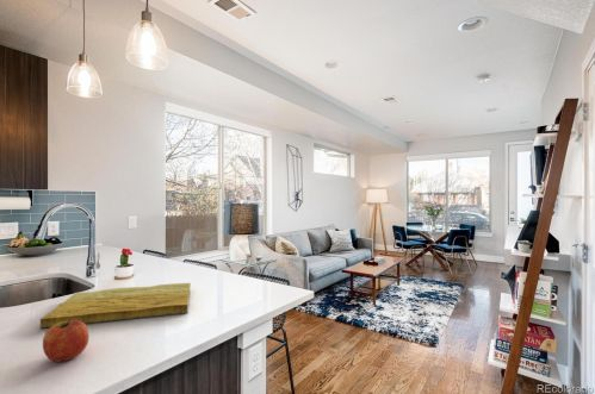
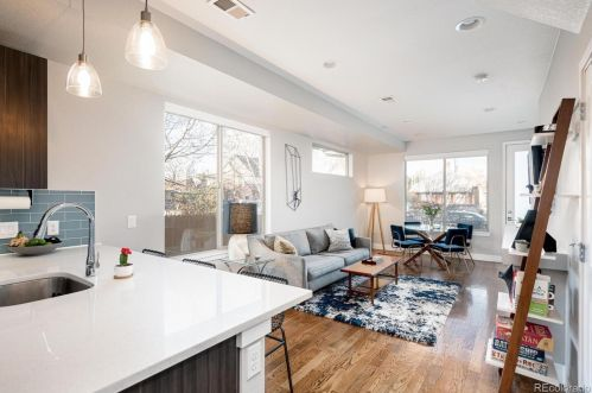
- fruit [42,318,91,363]
- cutting board [39,282,192,330]
